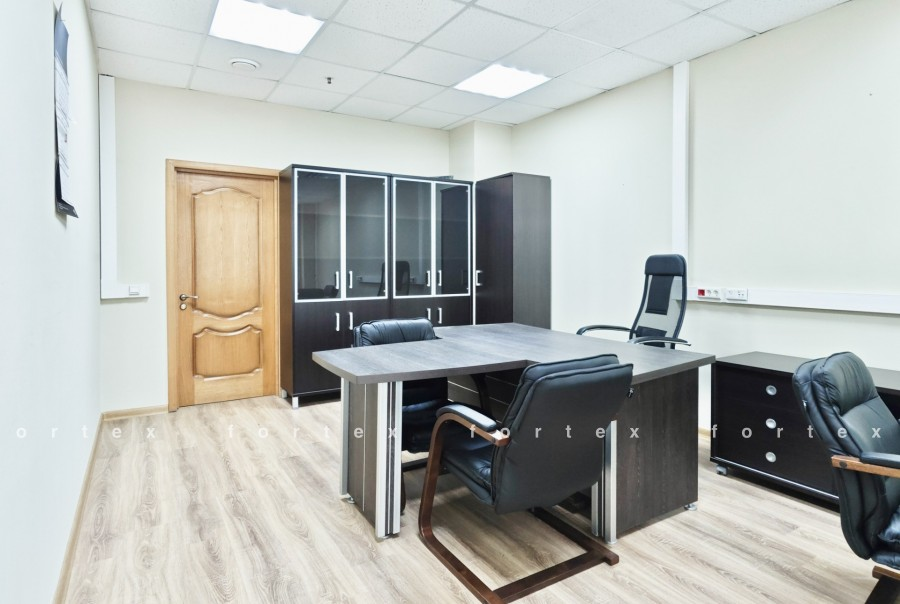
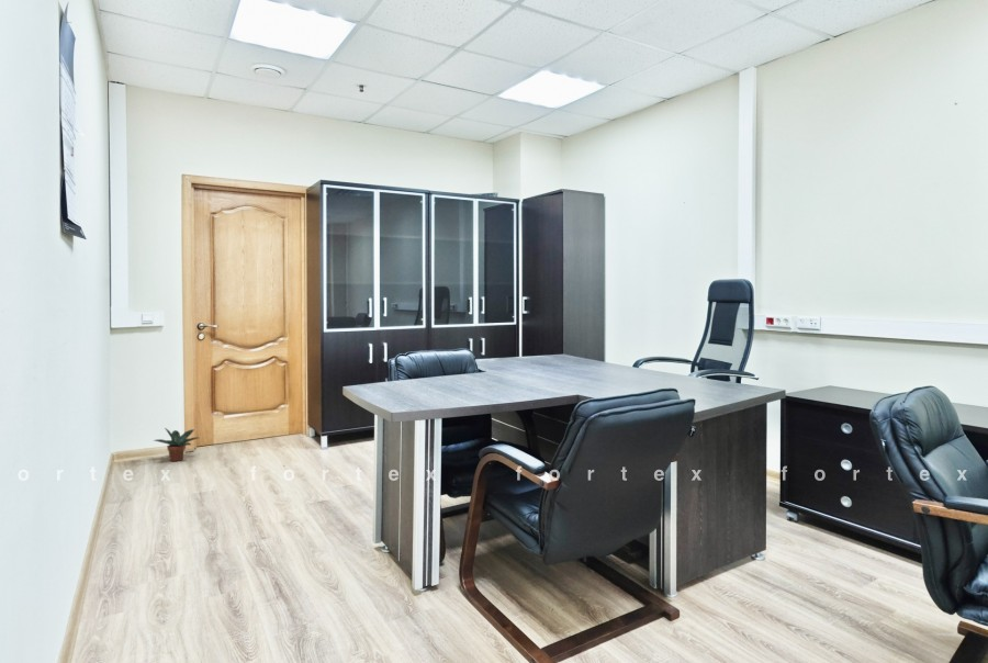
+ potted plant [151,427,200,462]
